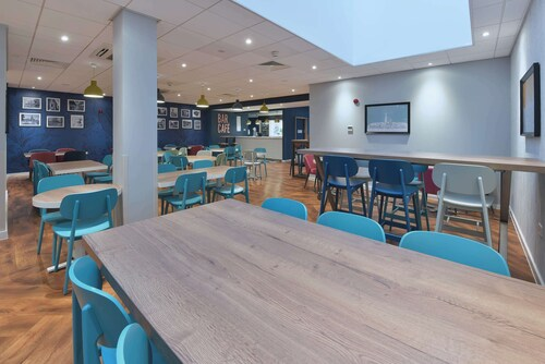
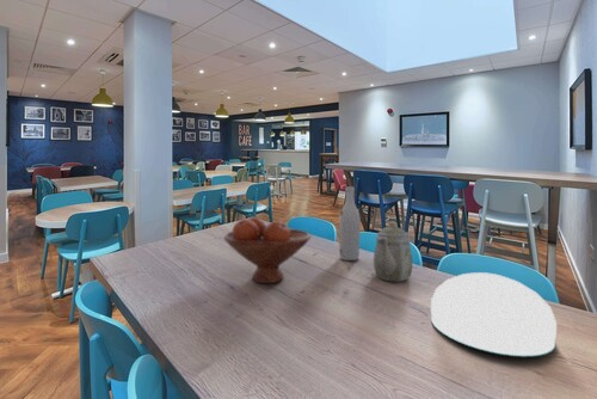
+ fruit bowl [223,216,312,284]
+ plate [430,271,558,358]
+ wine bottle [338,185,362,262]
+ teapot [373,221,413,283]
